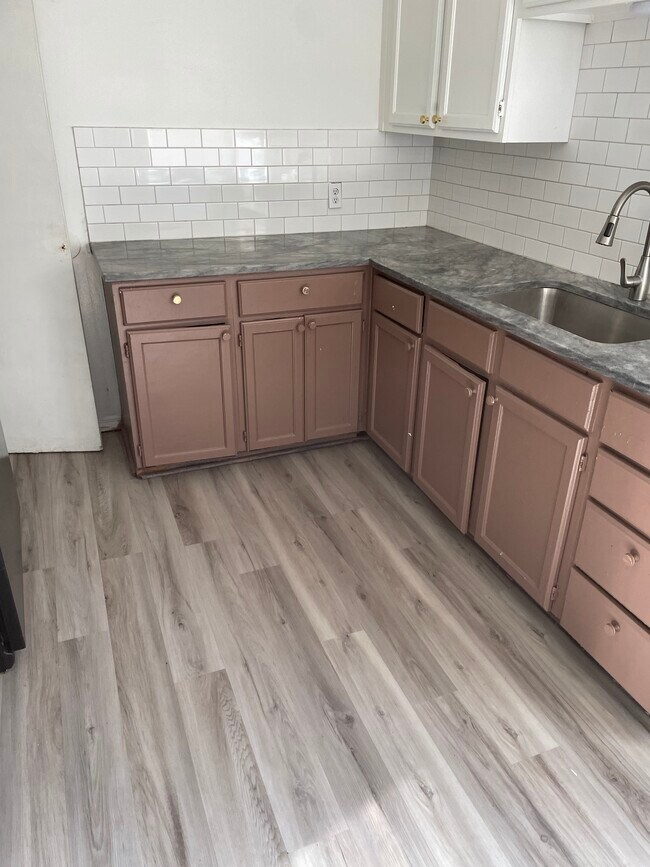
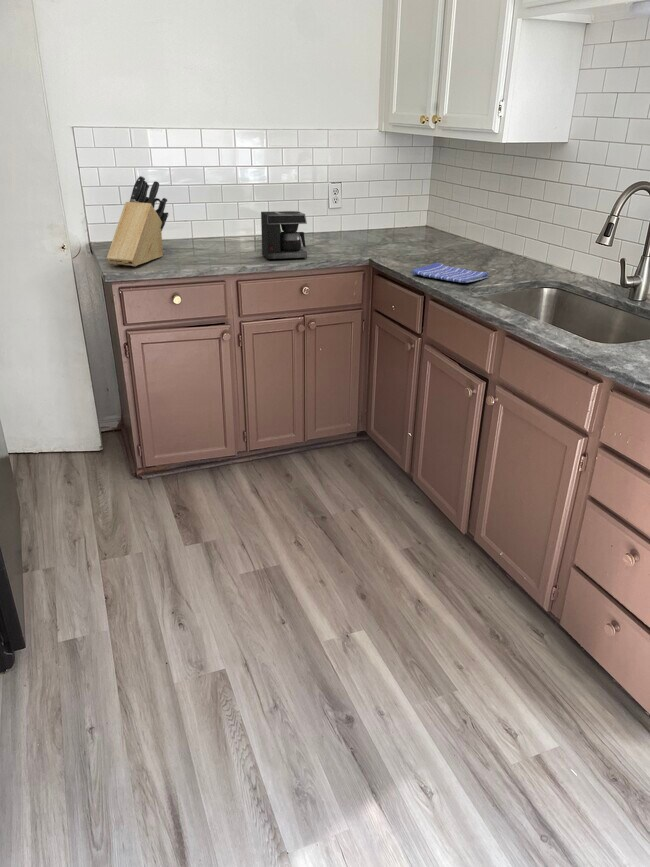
+ coffee maker [260,210,308,260]
+ dish towel [411,261,489,284]
+ knife block [106,175,169,267]
